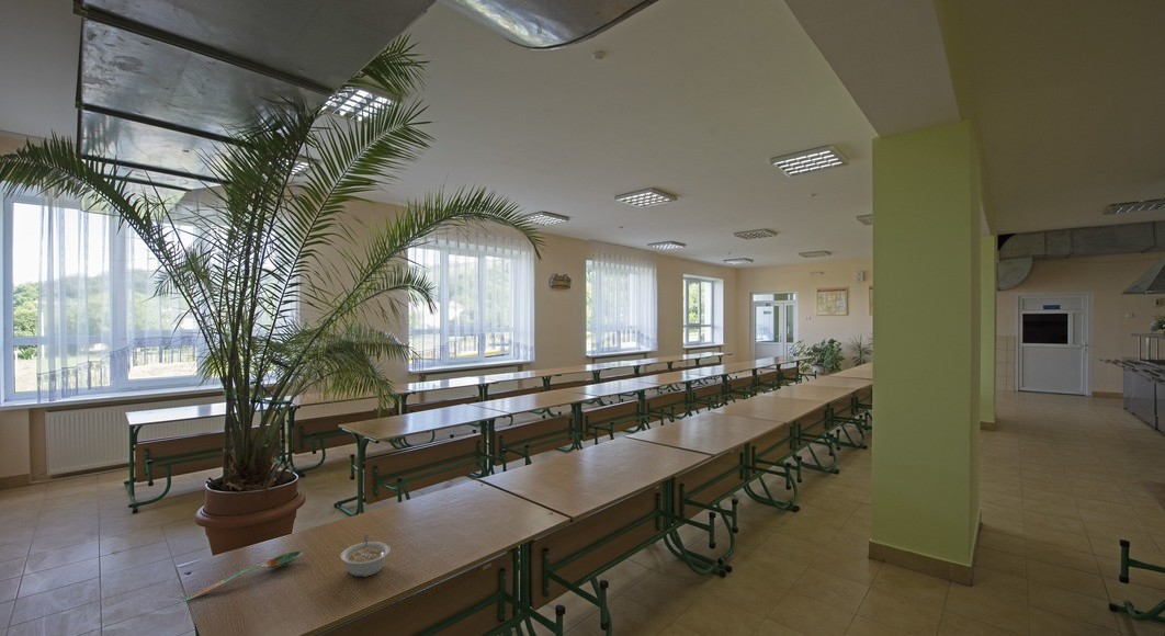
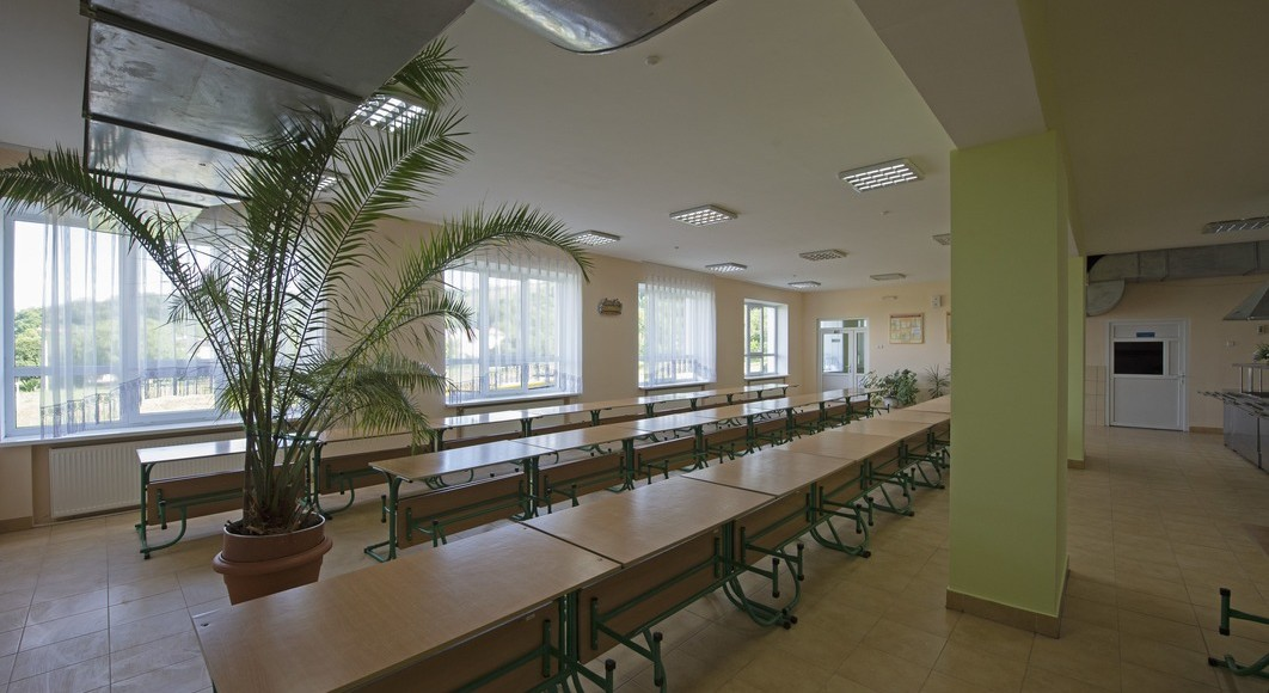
- legume [340,533,392,578]
- spoon [181,550,304,602]
